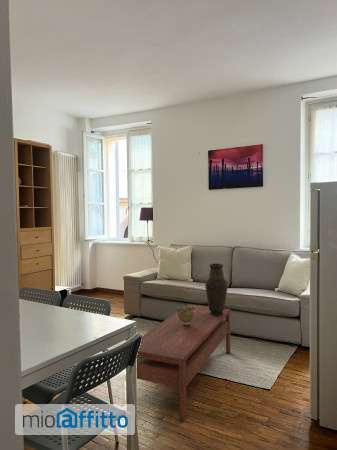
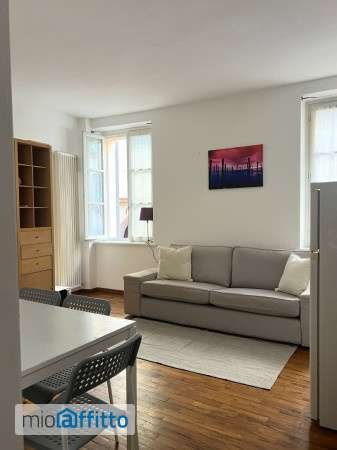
- decorative bowl [176,305,195,326]
- vase [204,262,229,316]
- coffee table [124,303,232,423]
